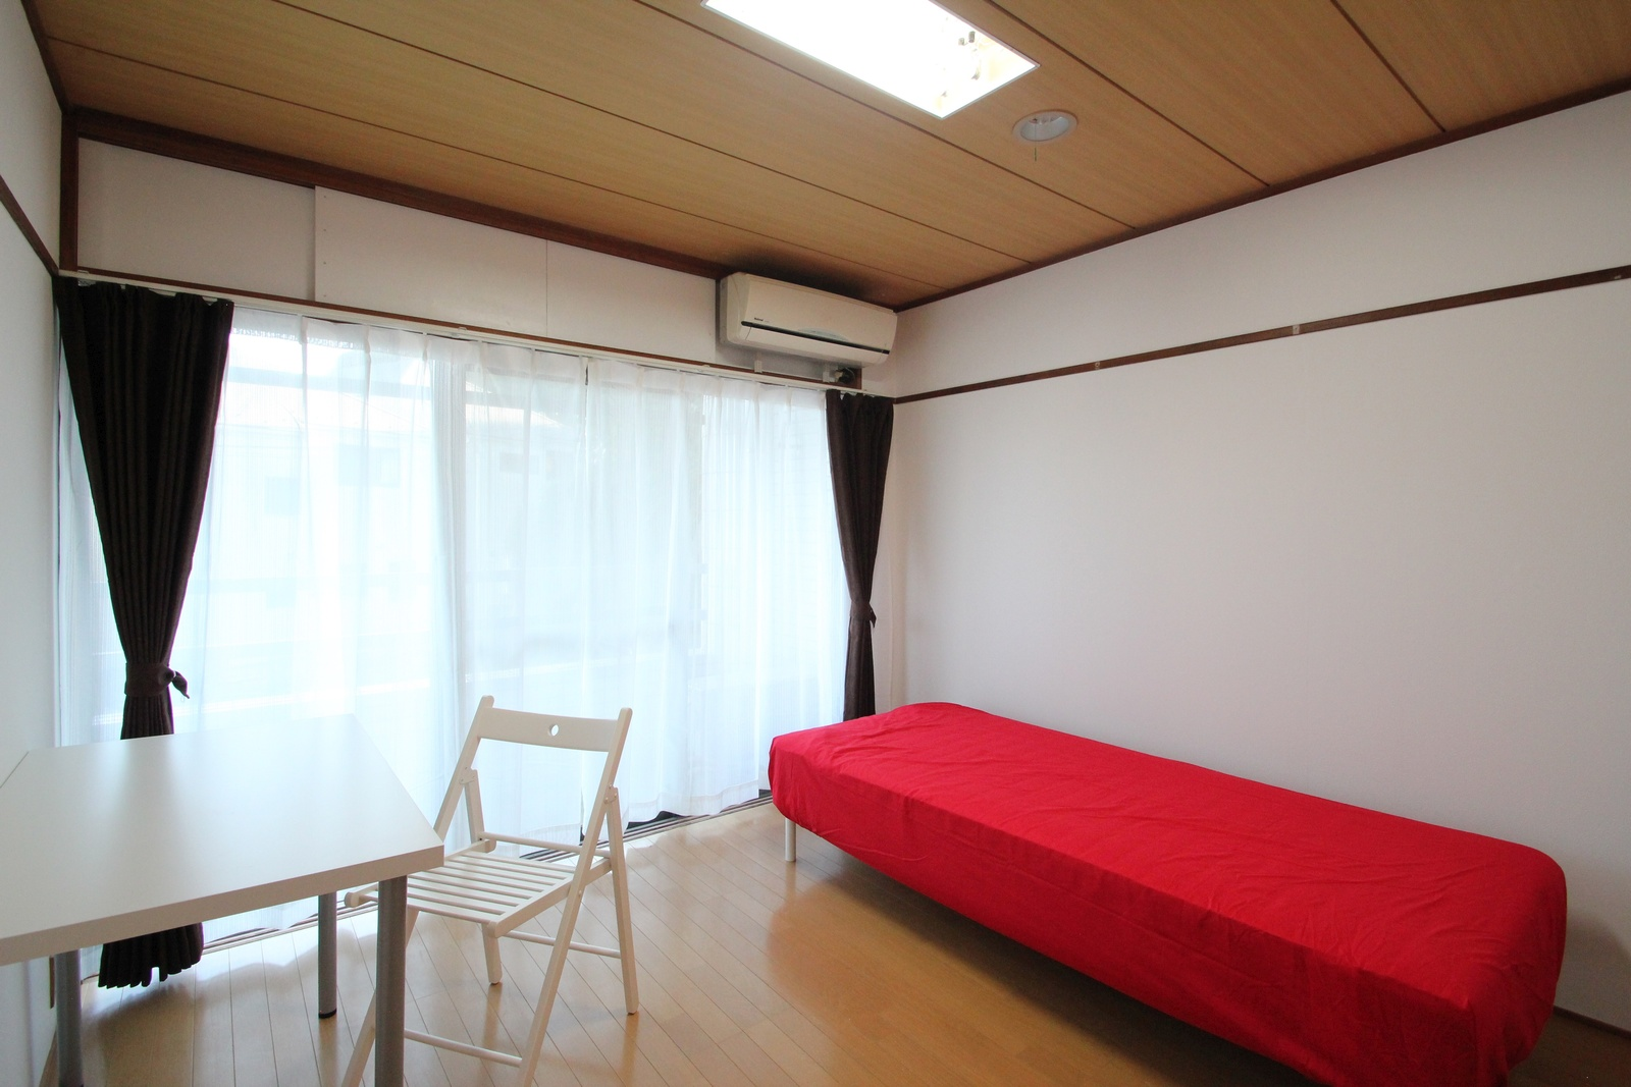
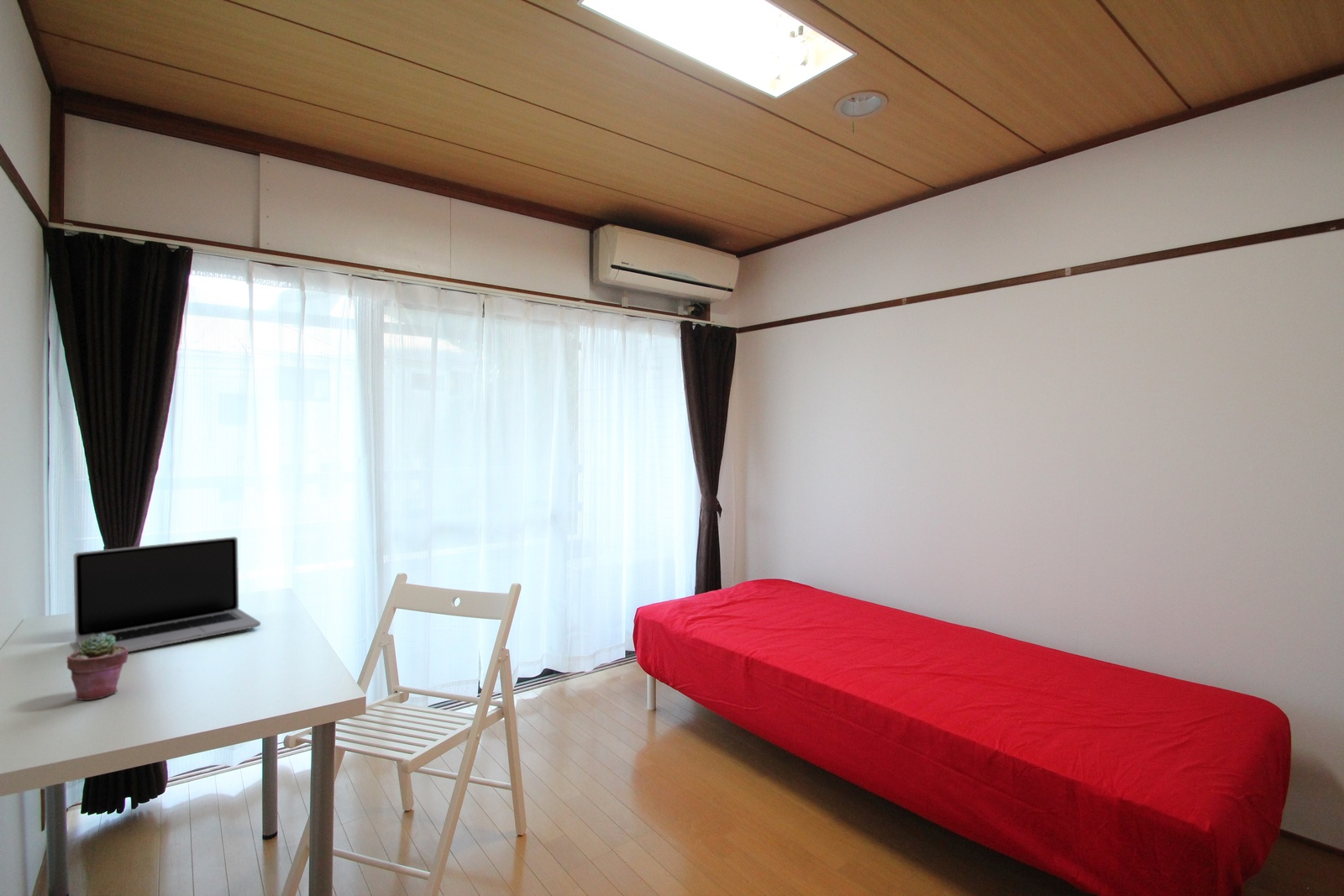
+ potted succulent [66,633,129,701]
+ laptop [73,536,261,652]
